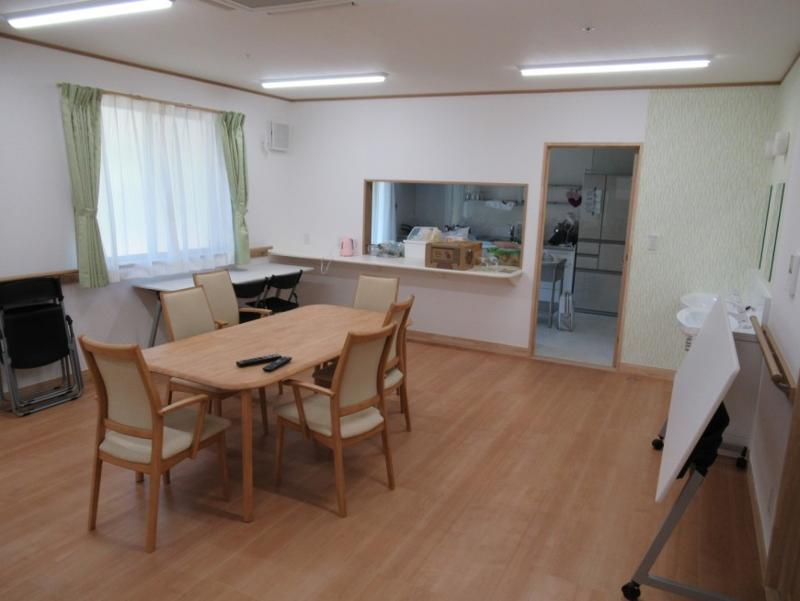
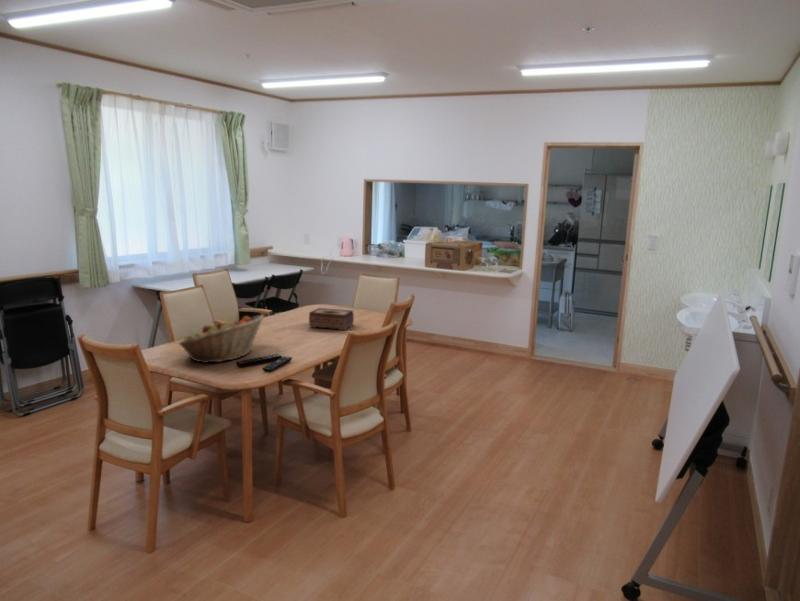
+ tissue box [308,307,355,331]
+ fruit basket [178,314,265,364]
